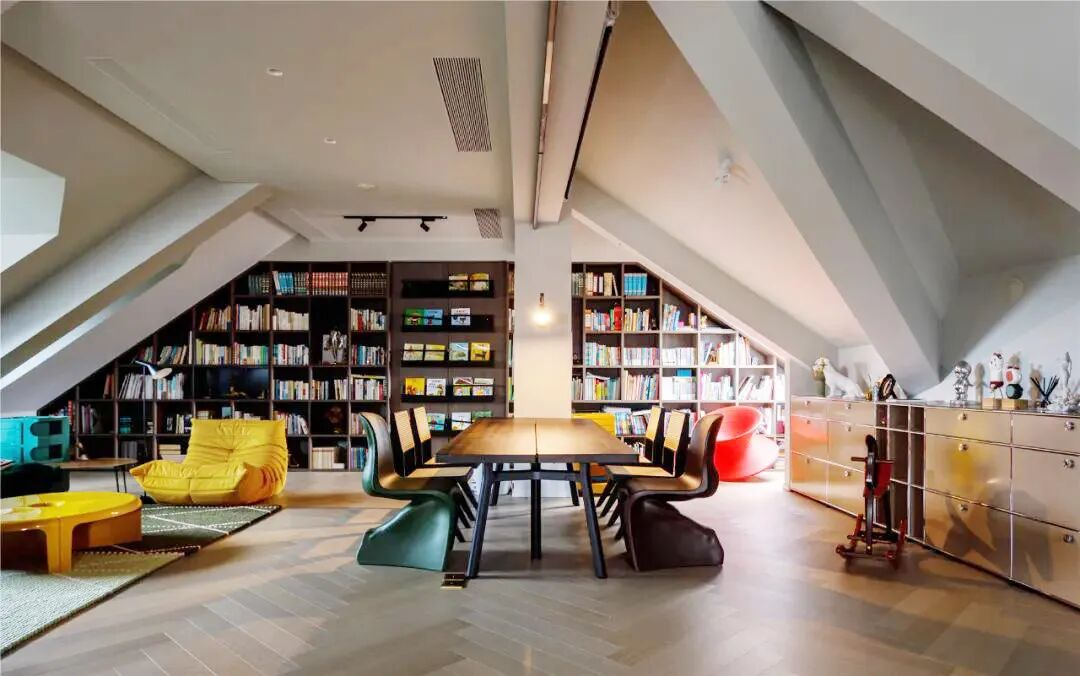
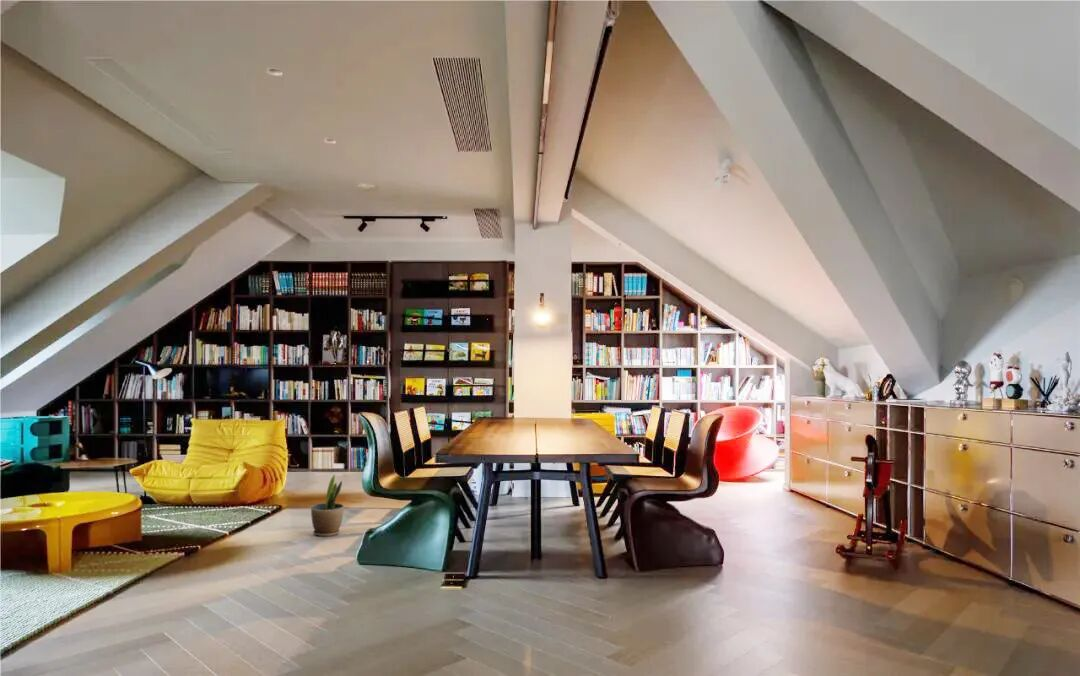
+ potted plant [310,473,345,538]
